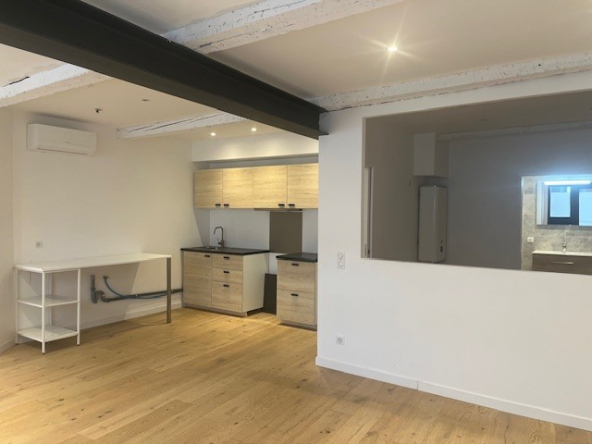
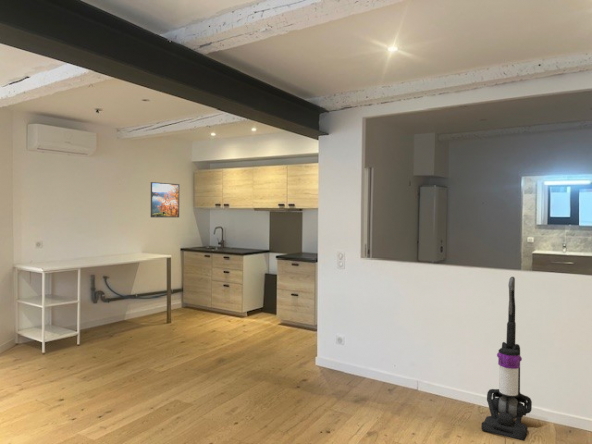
+ vacuum cleaner [481,276,533,442]
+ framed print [150,181,180,218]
